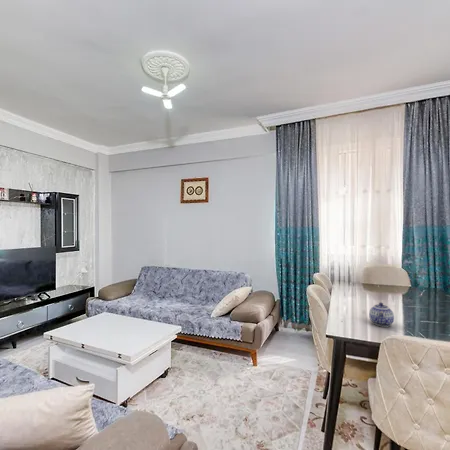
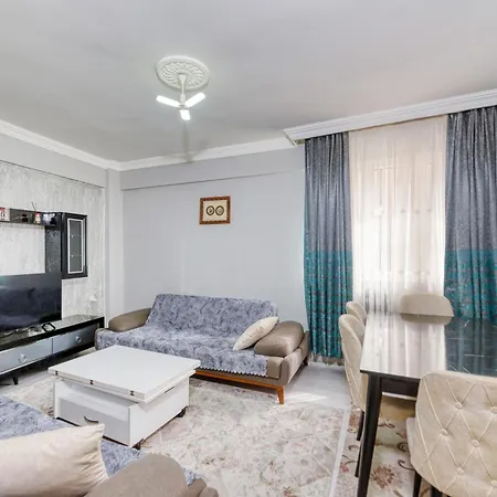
- teapot [368,302,395,328]
